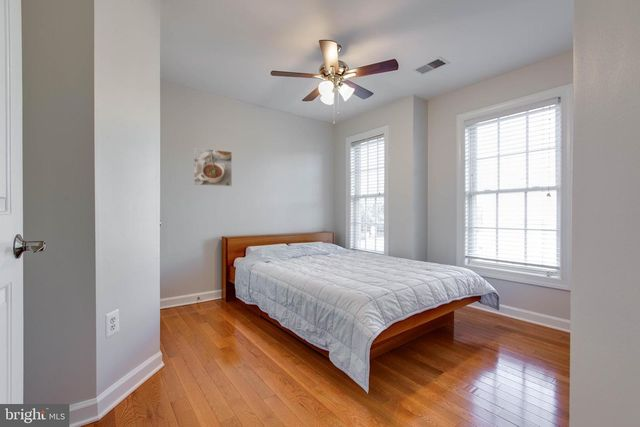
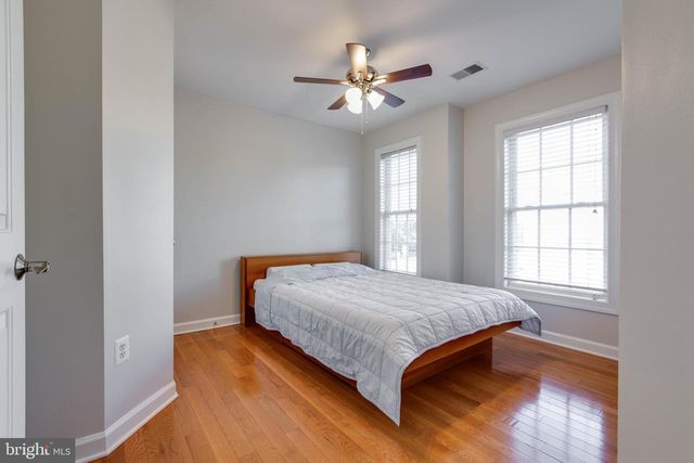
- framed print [193,147,233,188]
